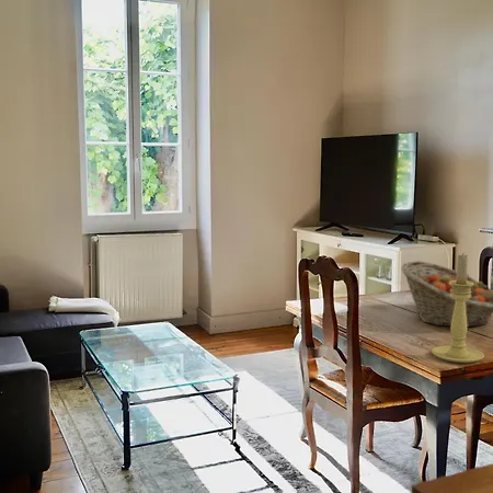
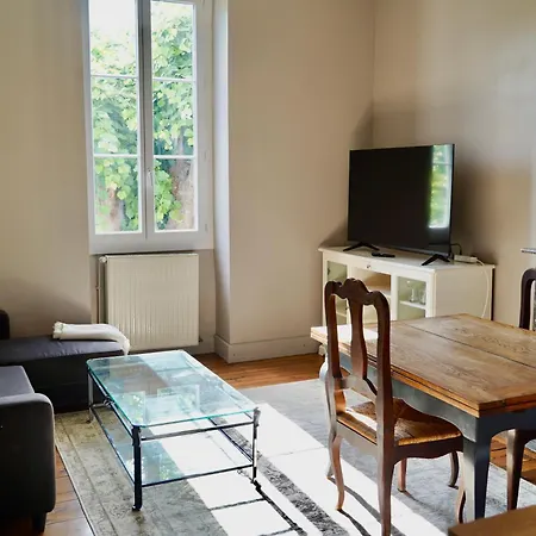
- fruit basket [400,260,493,328]
- candle holder [431,253,485,364]
